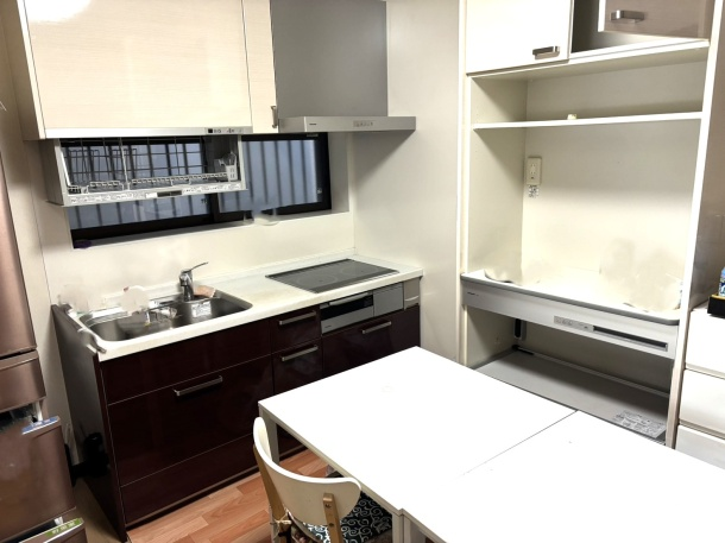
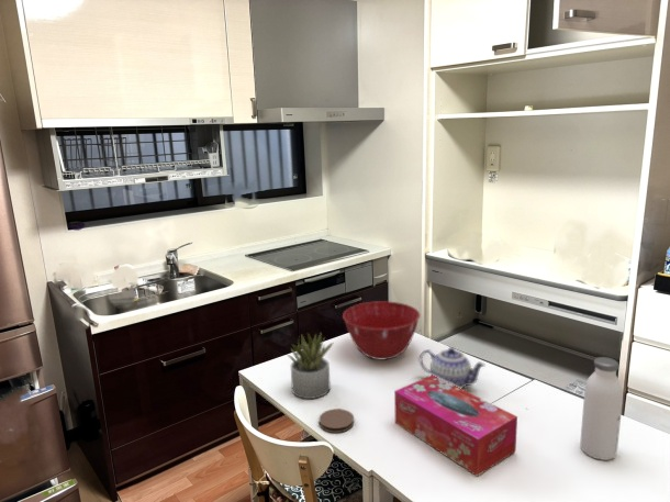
+ succulent plant [286,332,334,400]
+ teapot [418,346,487,389]
+ mixing bowl [342,300,422,360]
+ coaster [319,408,355,434]
+ tissue box [393,375,518,477]
+ water bottle [579,356,624,461]
